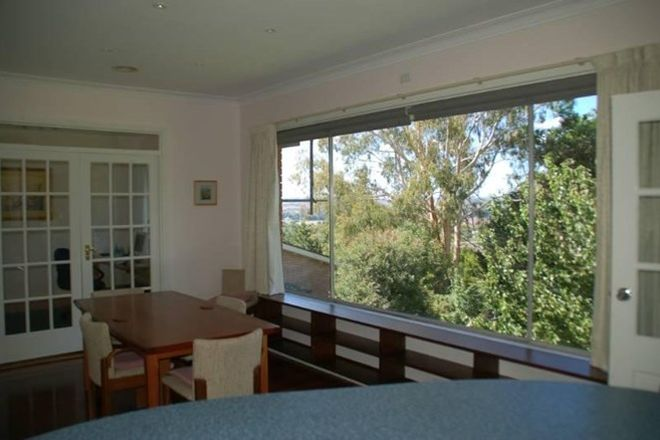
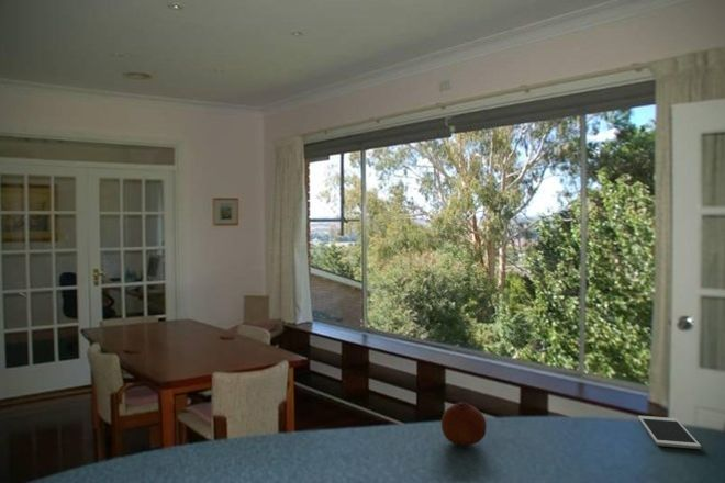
+ cell phone [637,415,702,450]
+ fruit [440,402,488,447]
